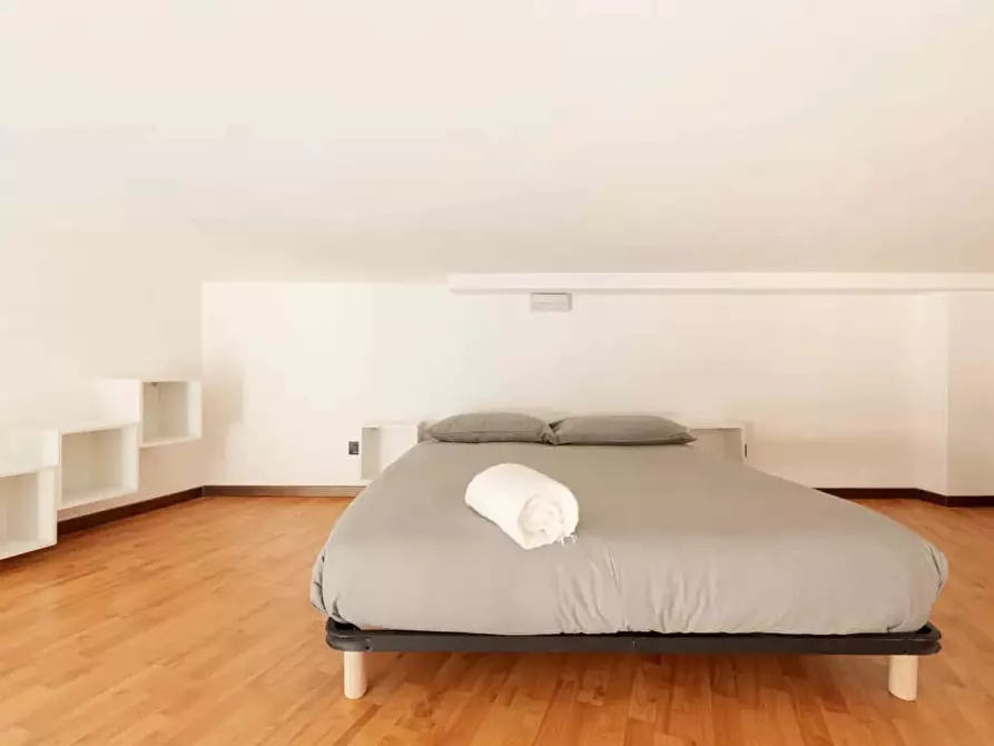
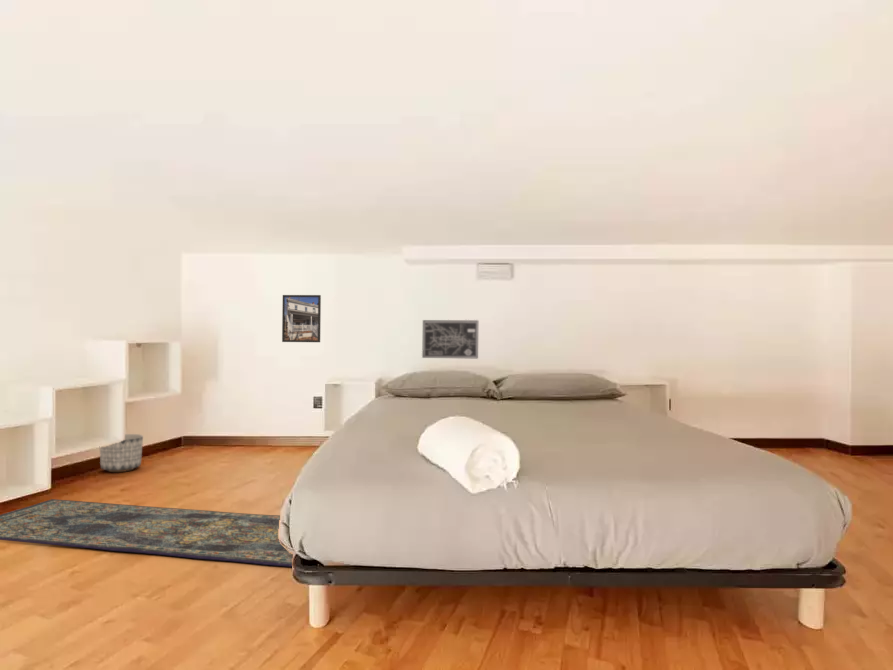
+ wall art [421,319,479,360]
+ planter [99,433,144,473]
+ rug [0,498,294,568]
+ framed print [281,294,322,343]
